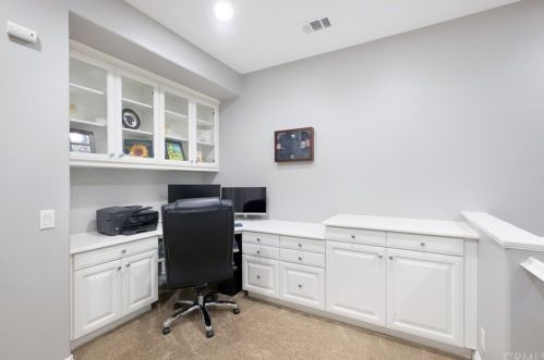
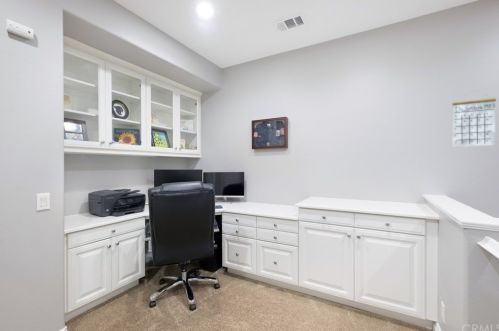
+ calendar [451,89,497,148]
